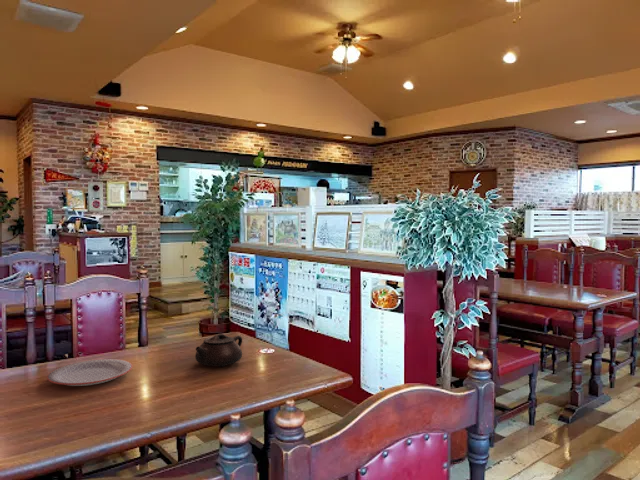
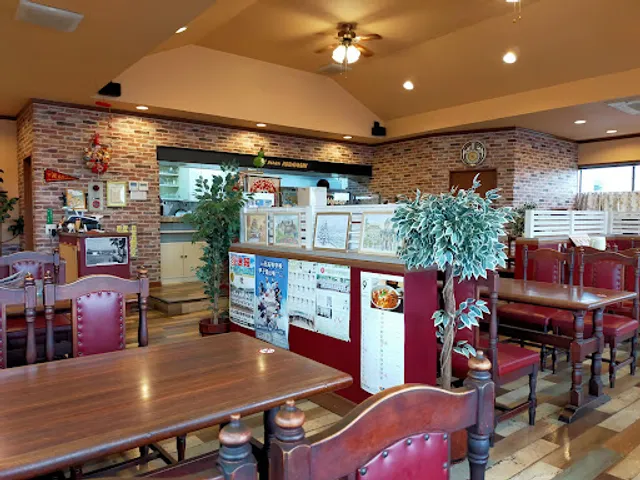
- teapot [194,333,243,368]
- plate [46,358,133,387]
